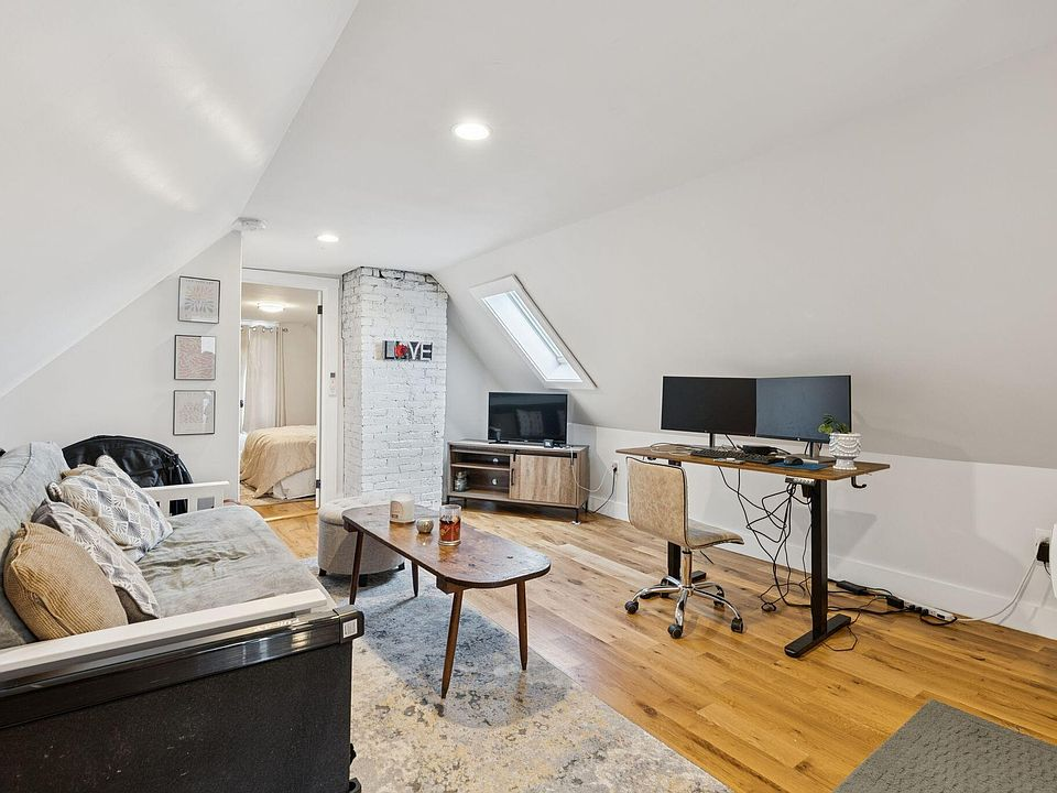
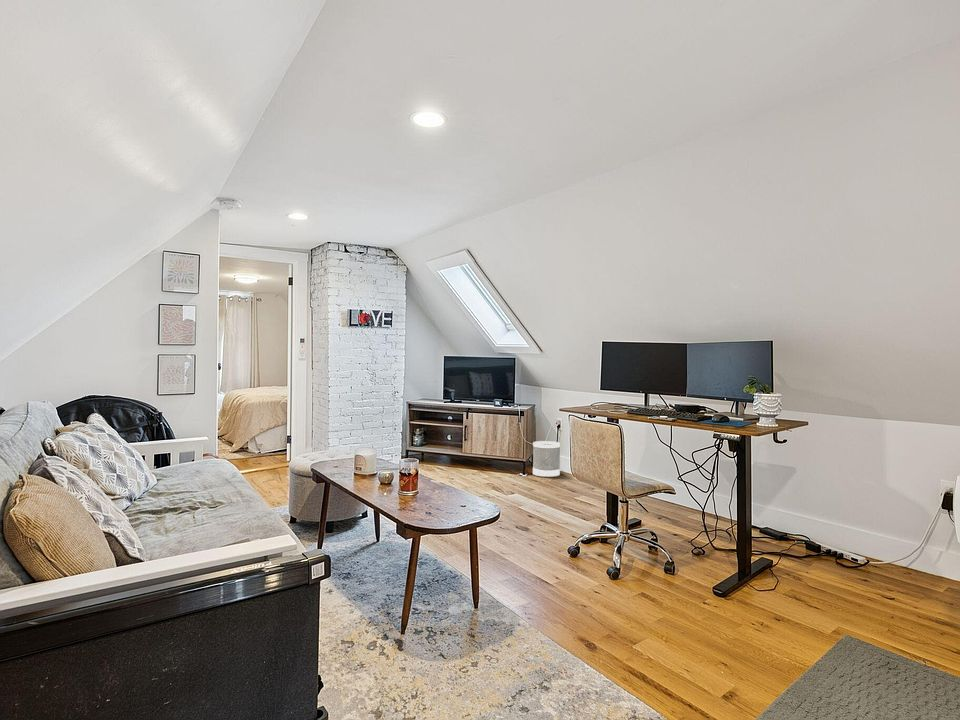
+ wastebasket [532,440,561,478]
